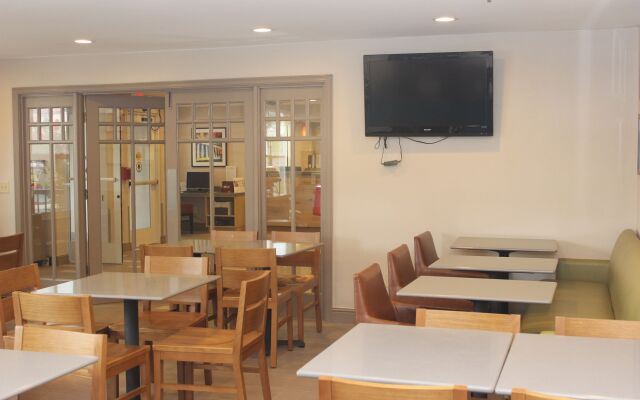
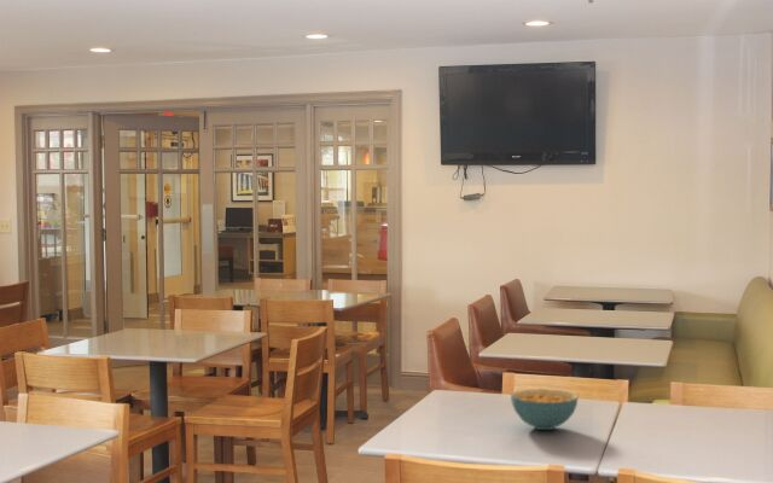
+ cereal bowl [510,388,579,431]
